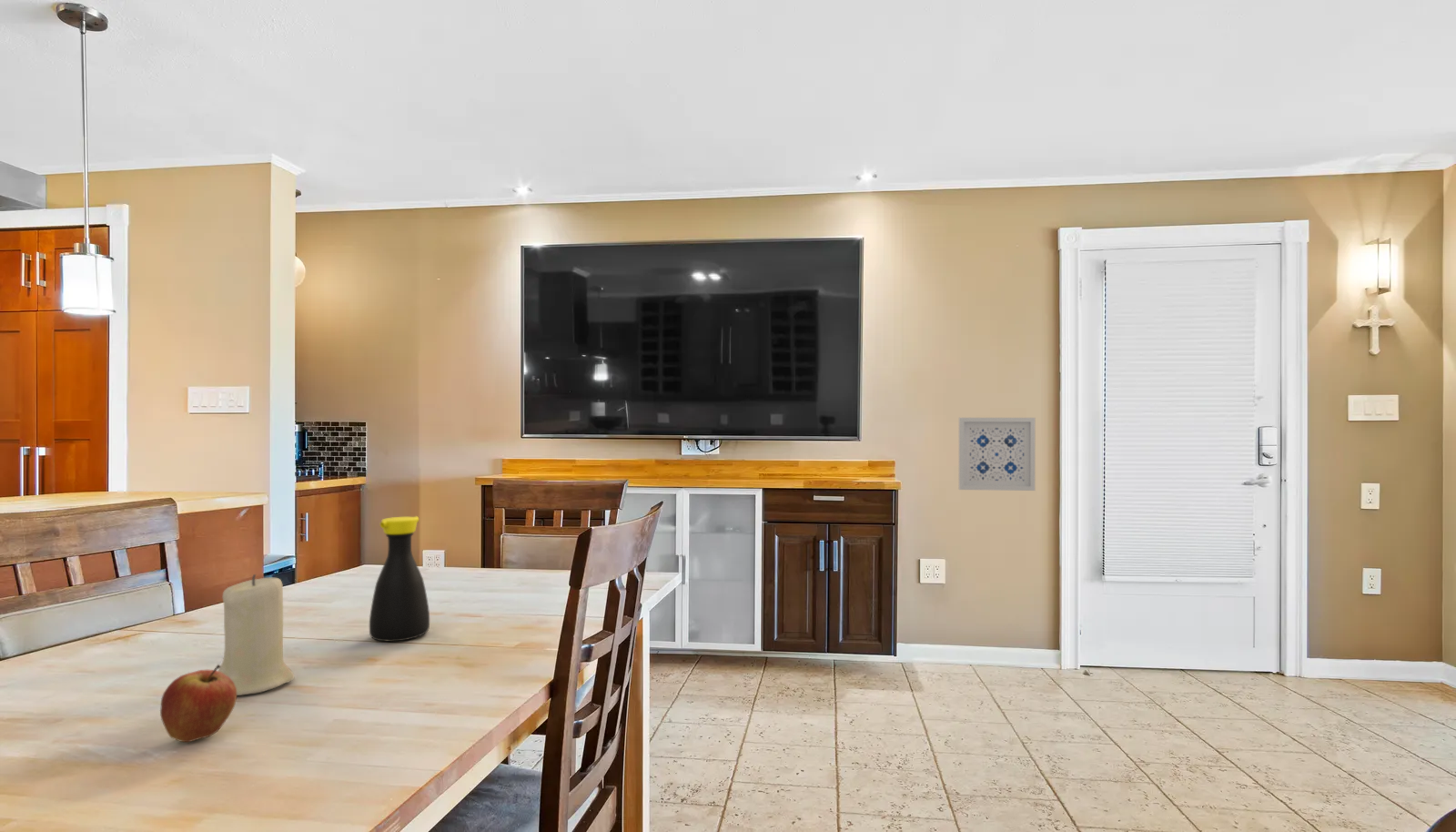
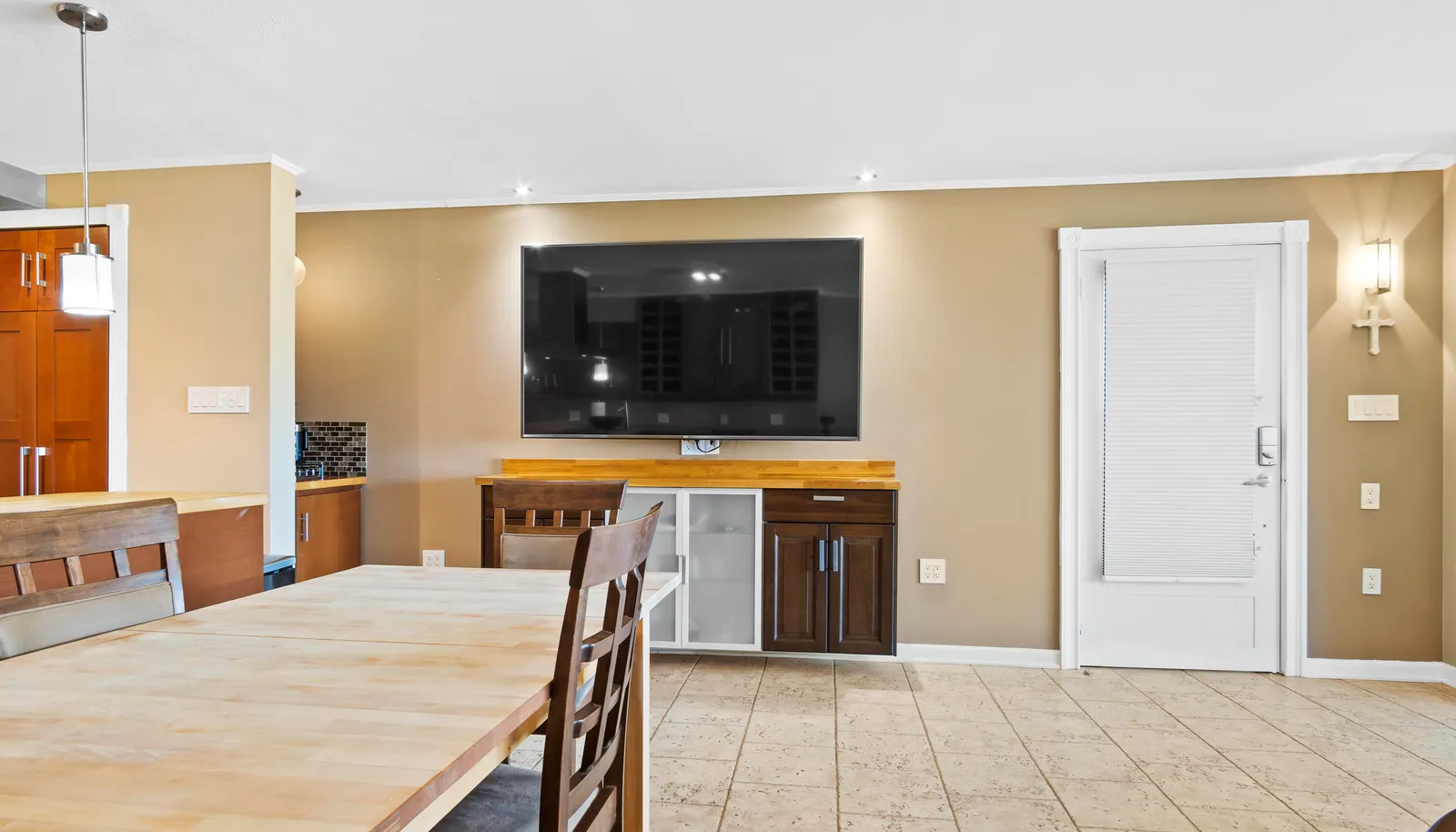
- bottle [369,515,430,643]
- wall art [958,417,1036,492]
- fruit [159,664,238,743]
- candle [217,573,295,696]
